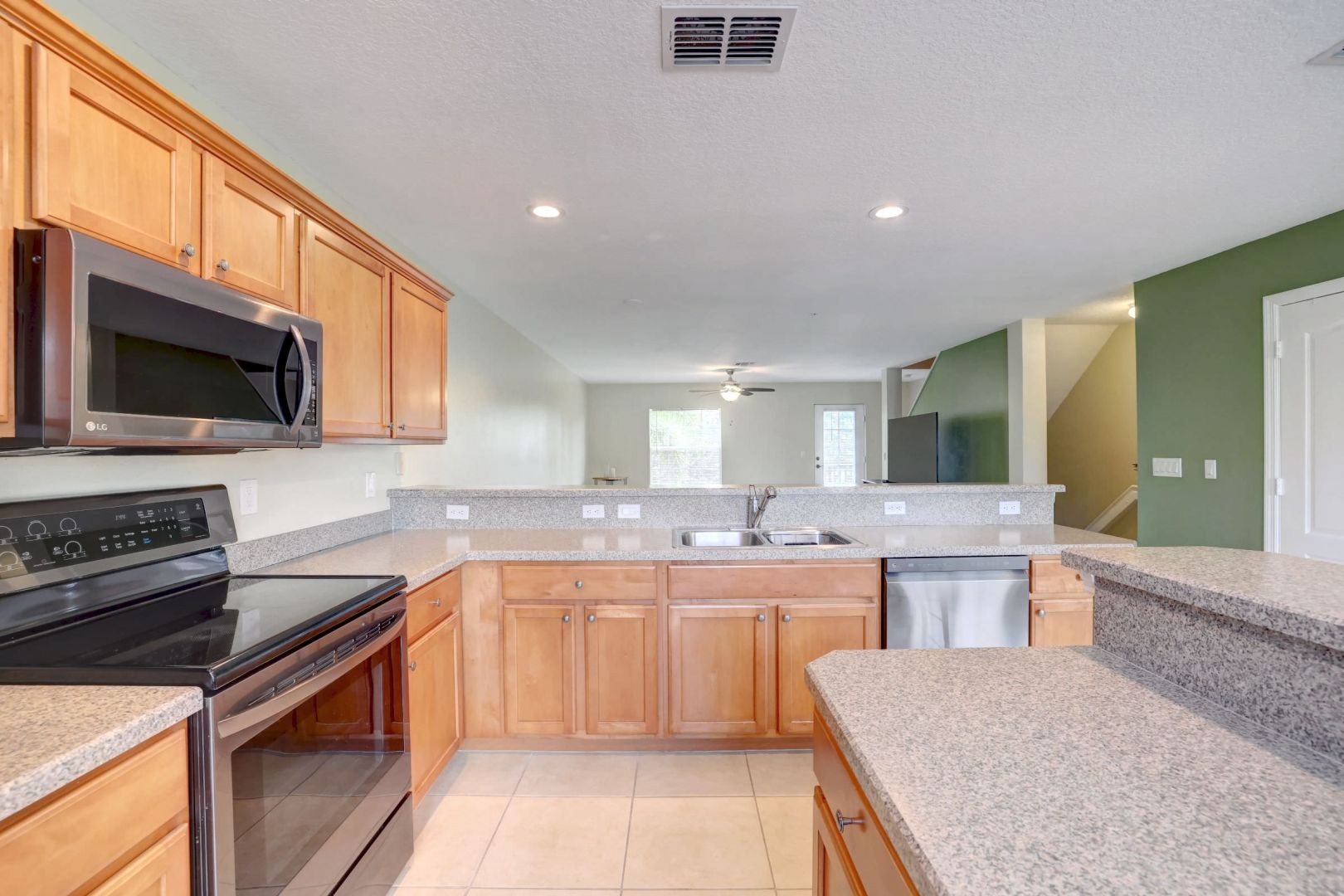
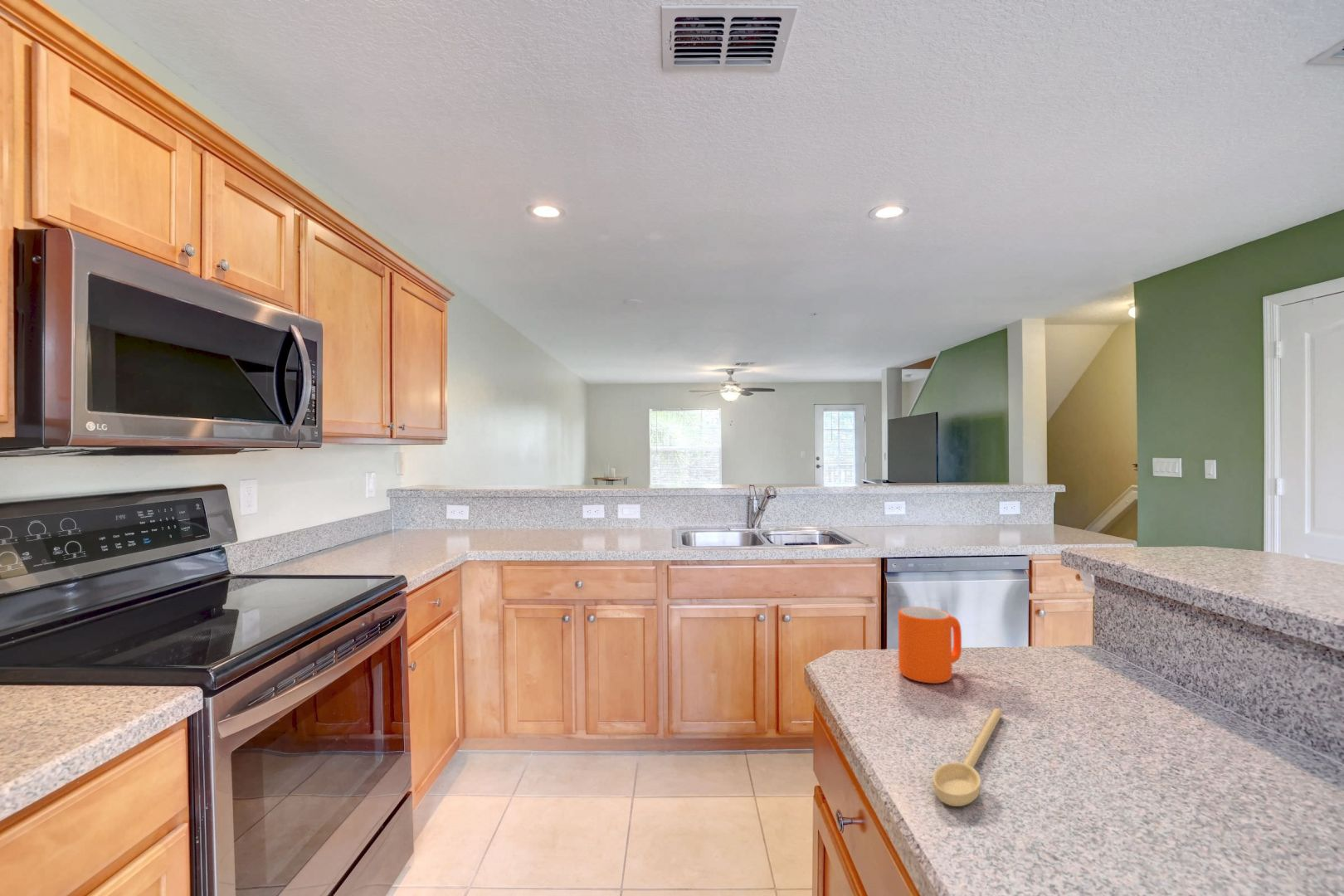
+ spoon [933,708,1003,807]
+ mug [898,606,962,684]
